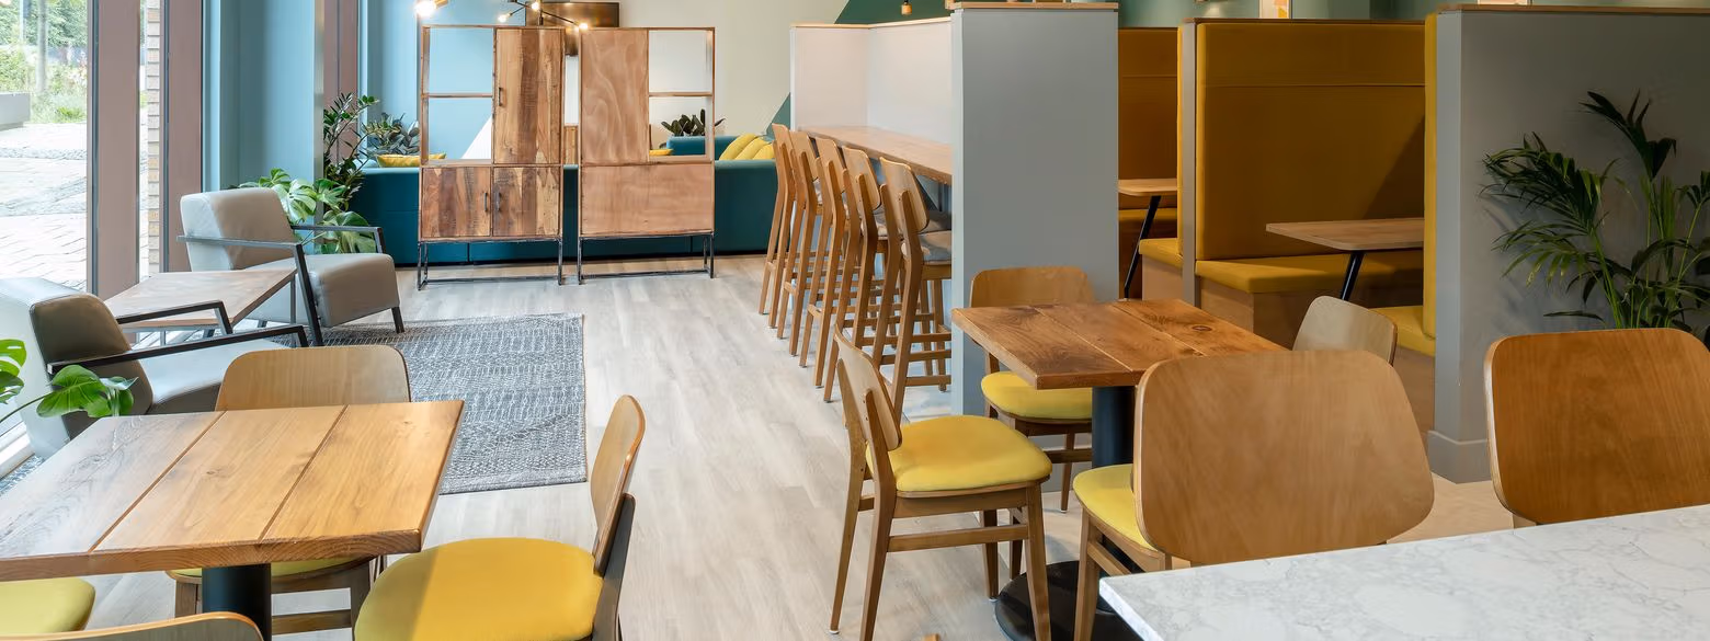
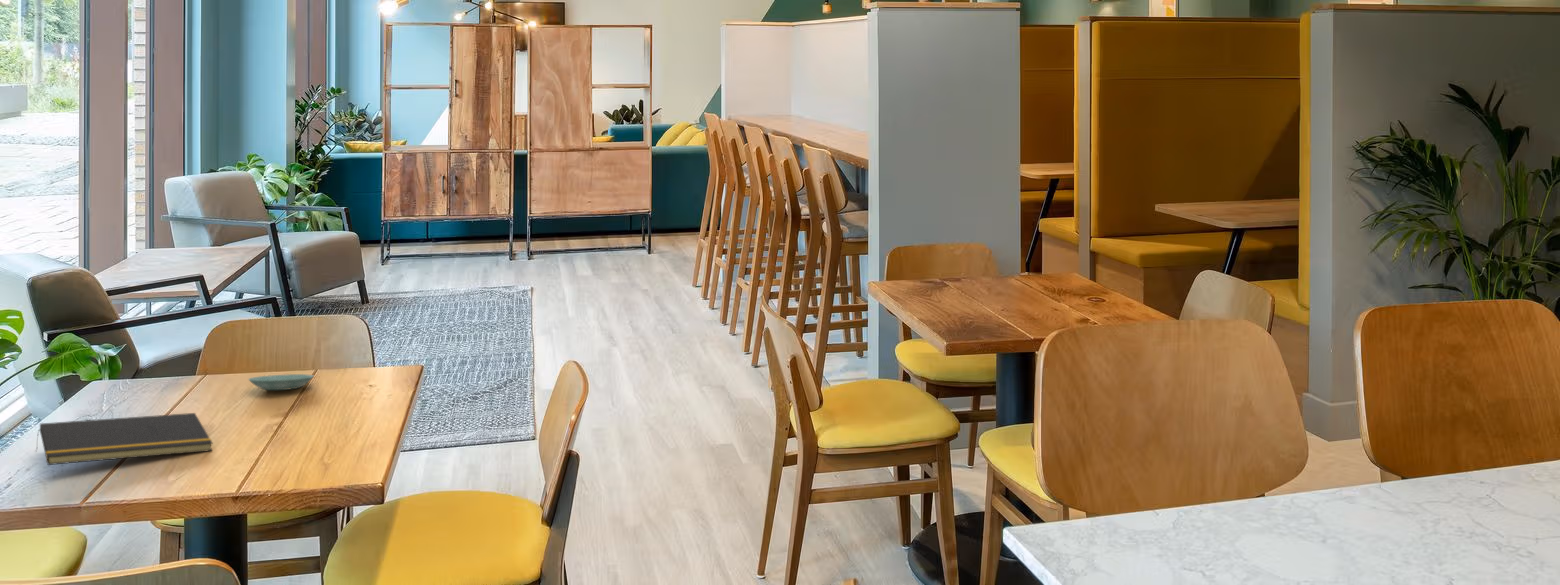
+ notepad [34,412,213,466]
+ saucer [247,373,315,391]
